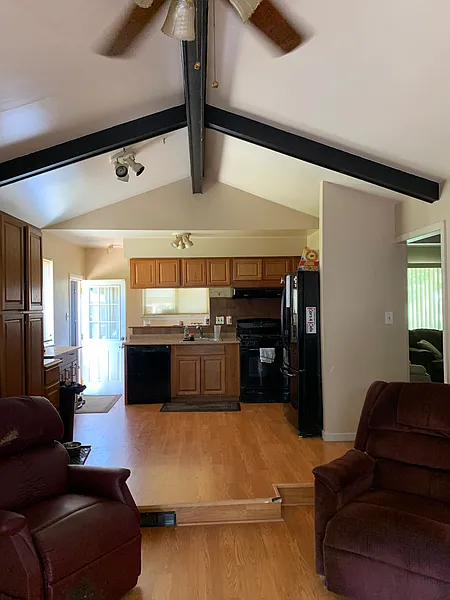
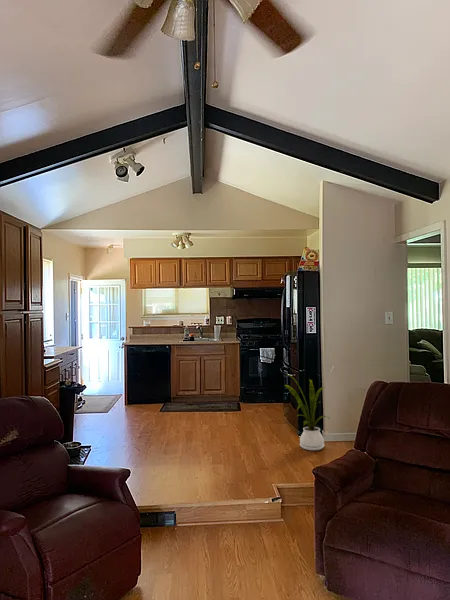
+ house plant [284,374,331,451]
